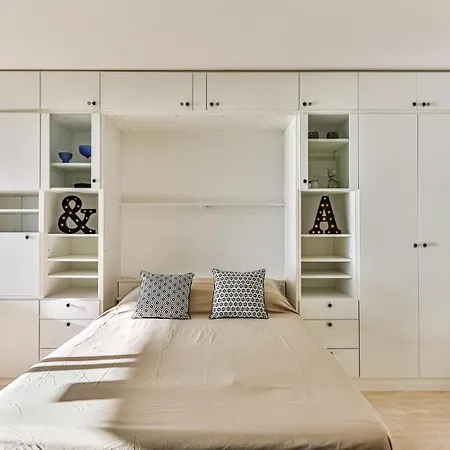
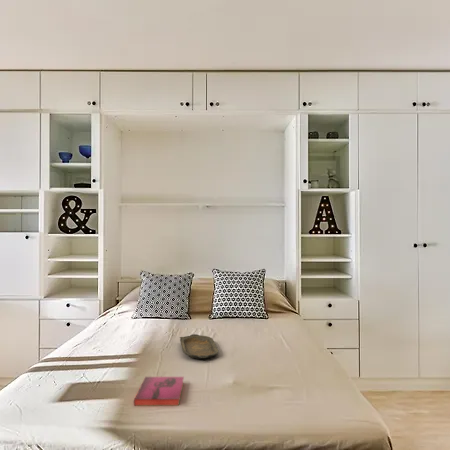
+ hardback book [133,376,185,407]
+ serving tray [179,333,220,360]
